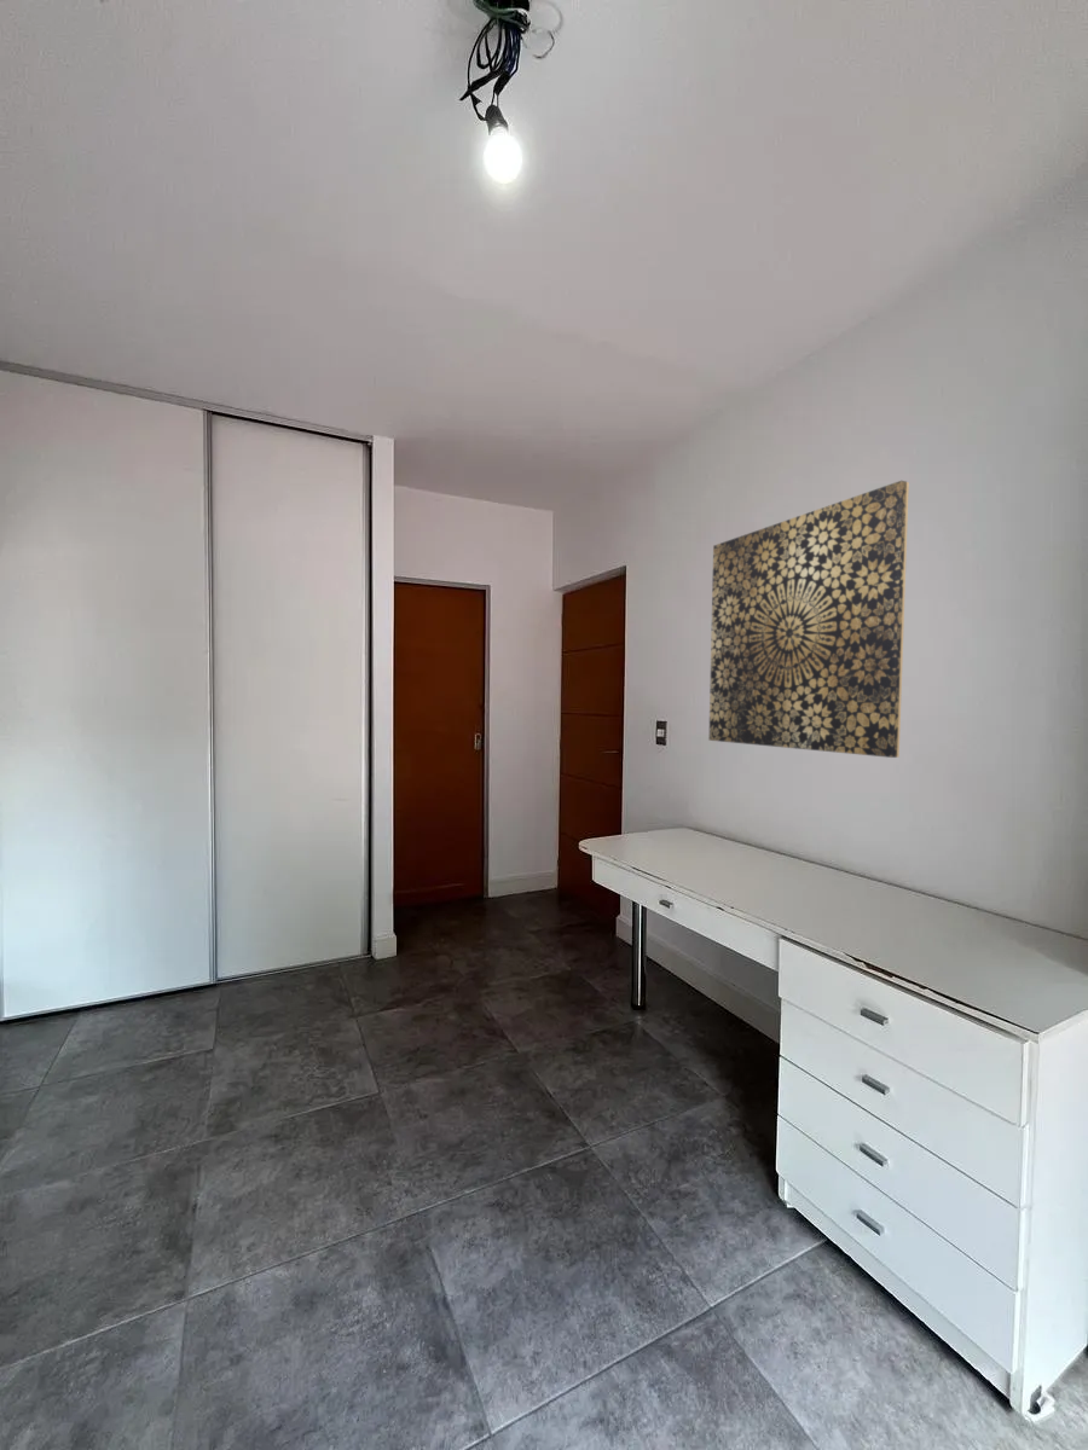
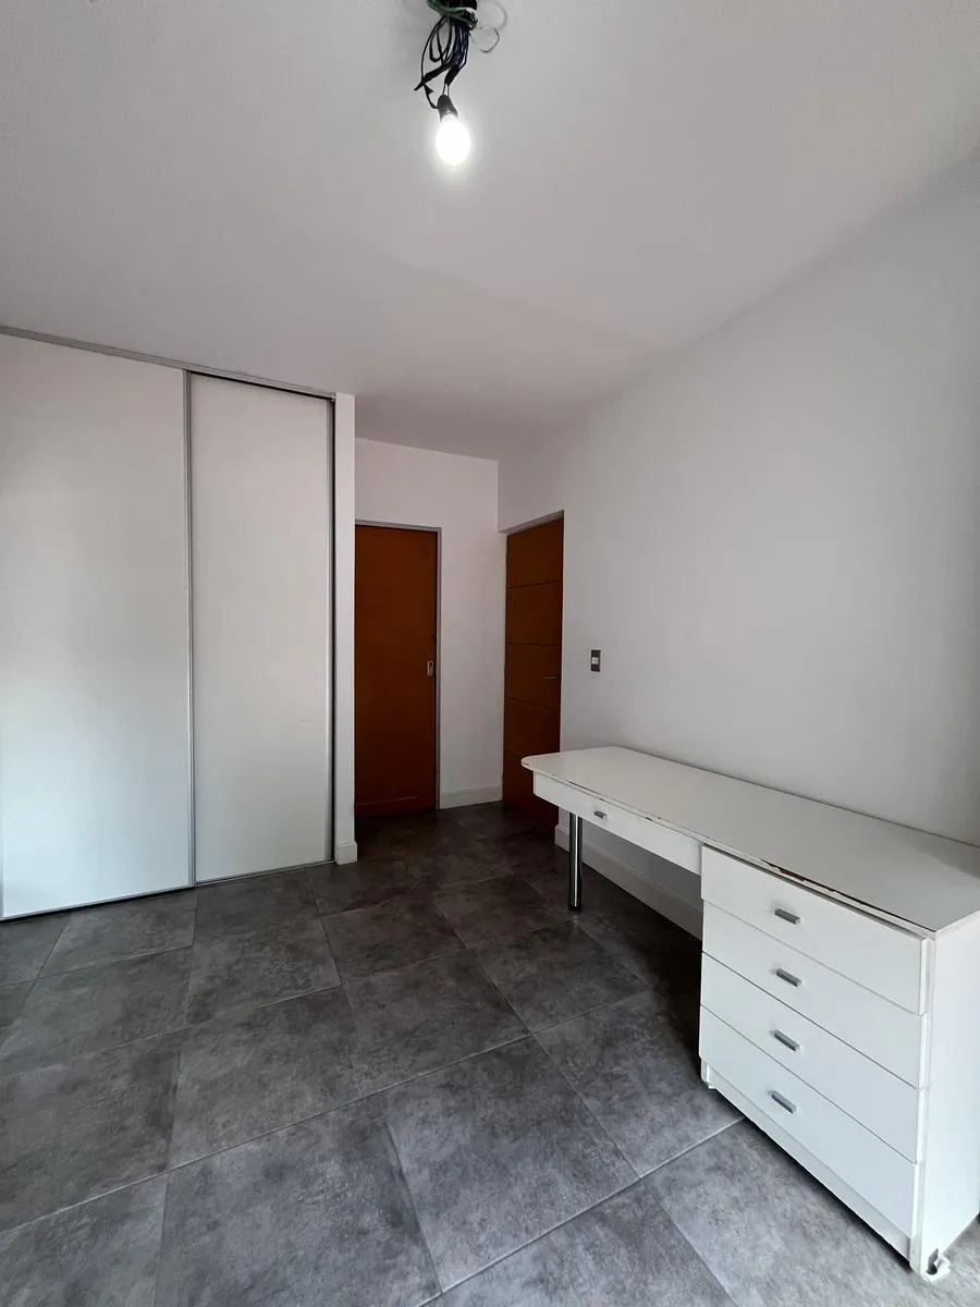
- wall art [707,480,910,759]
